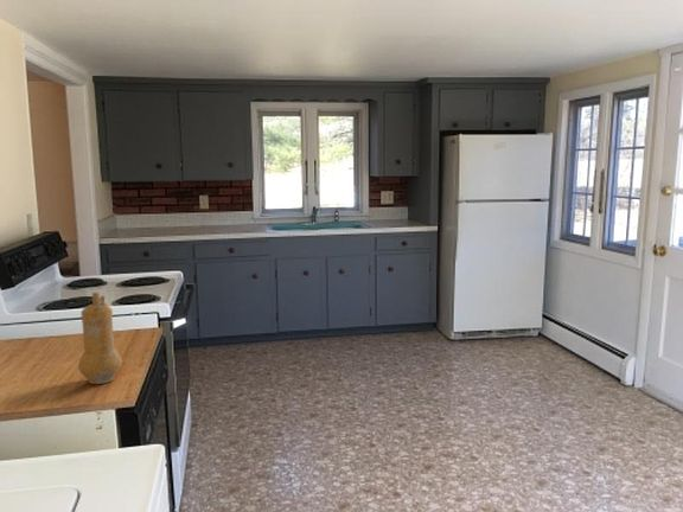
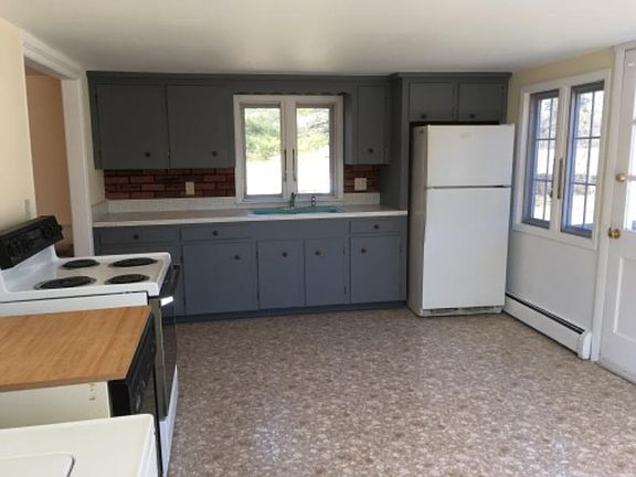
- pepper mill [77,292,123,385]
